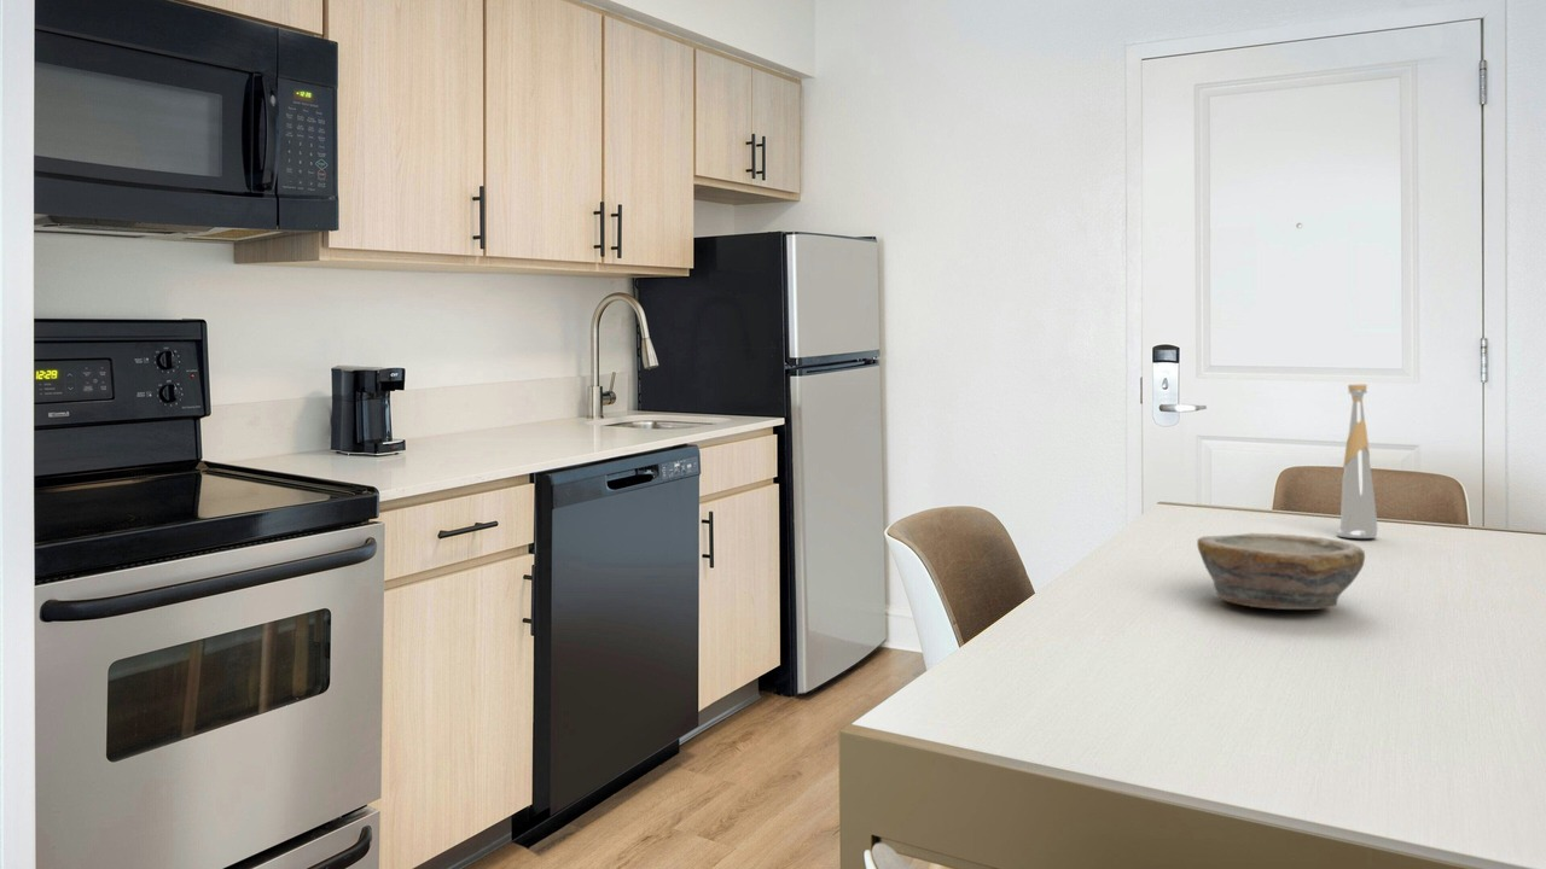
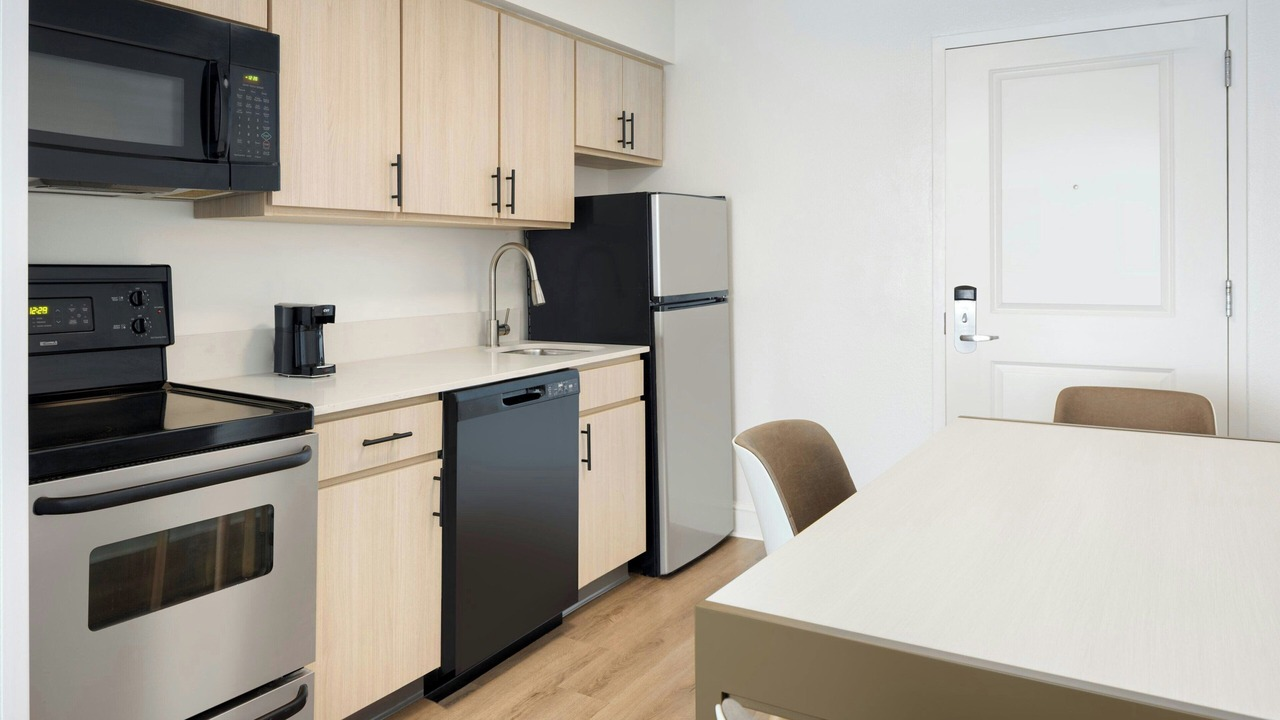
- bottle [1336,384,1378,540]
- bowl [1196,532,1366,611]
